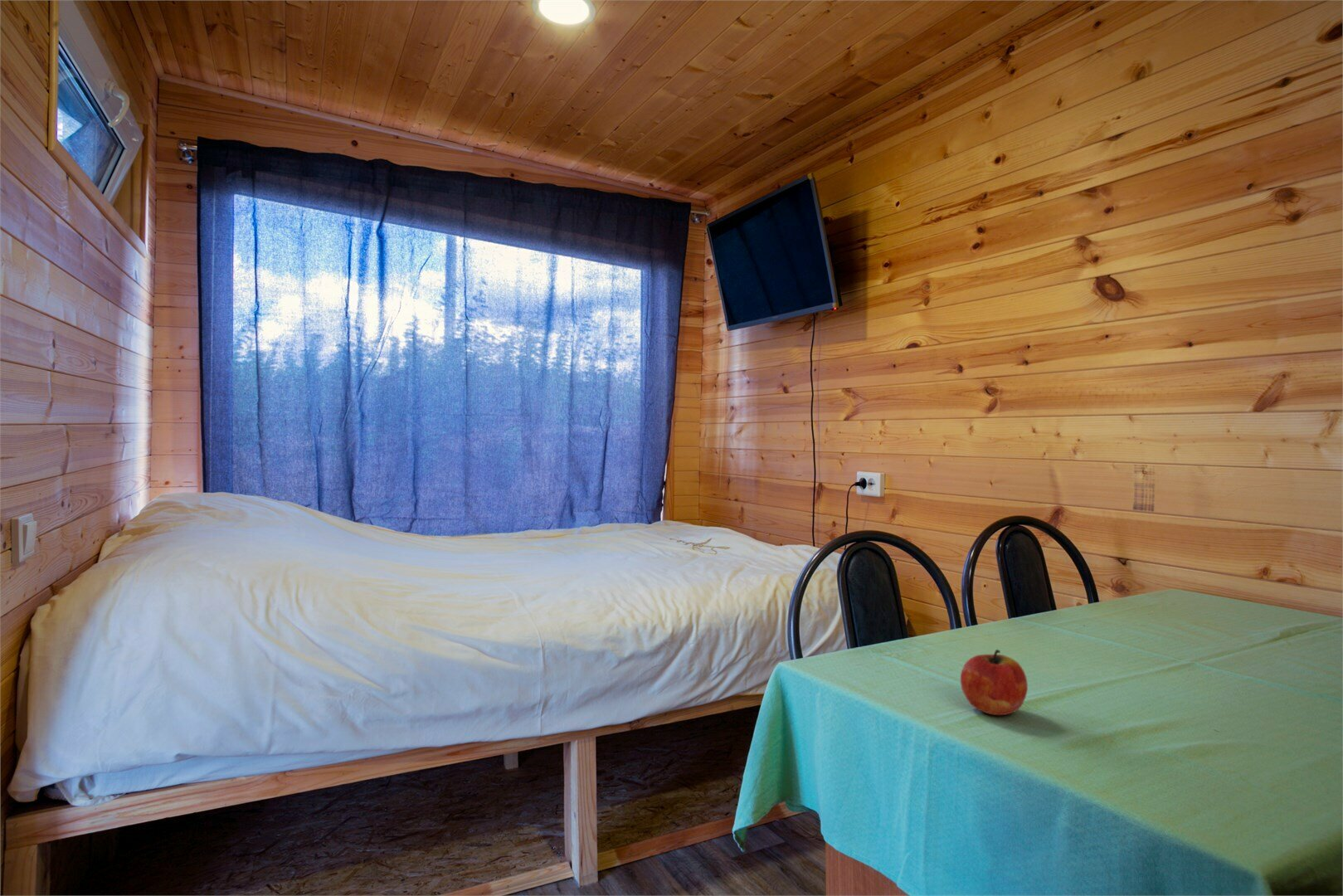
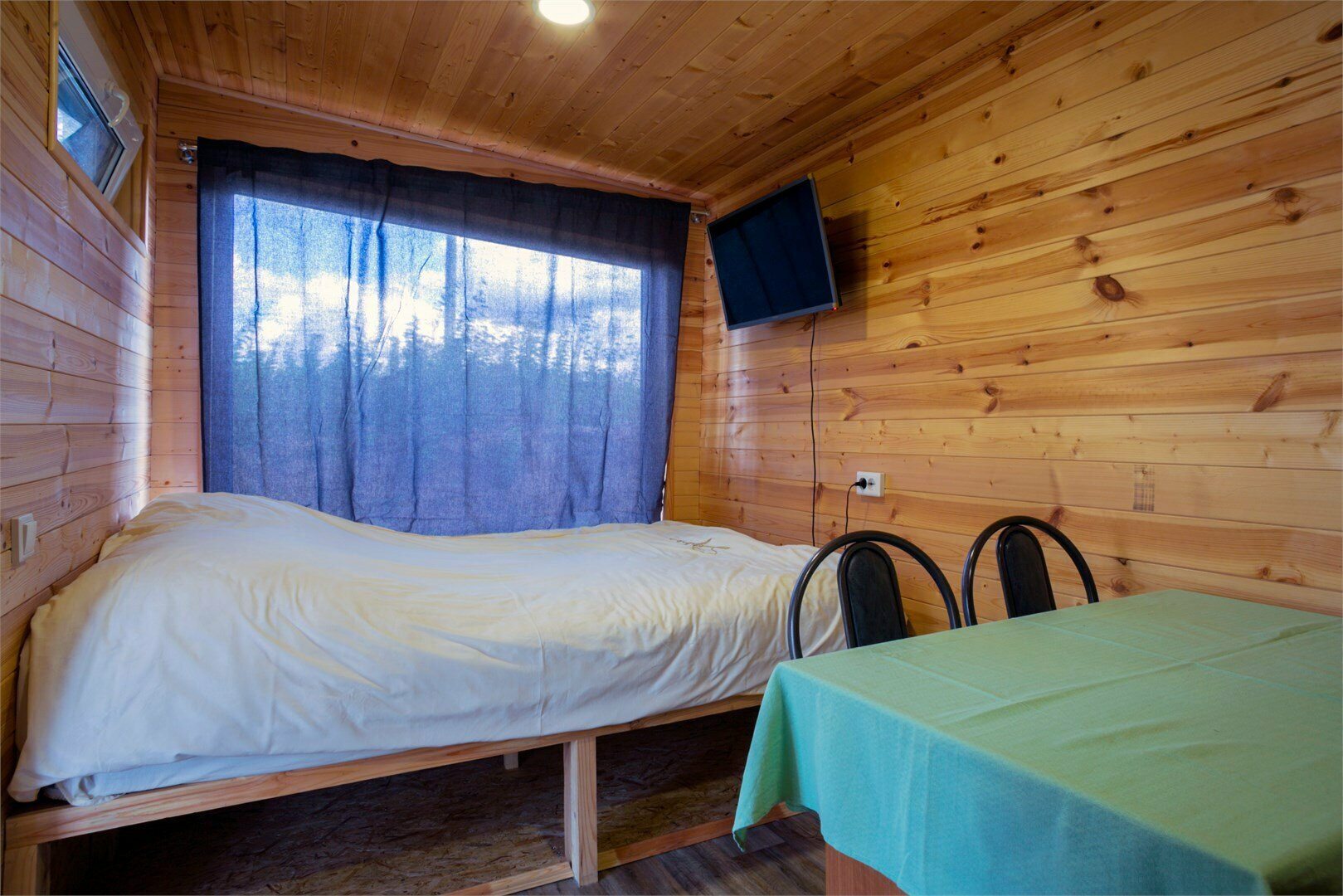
- apple [960,649,1029,716]
